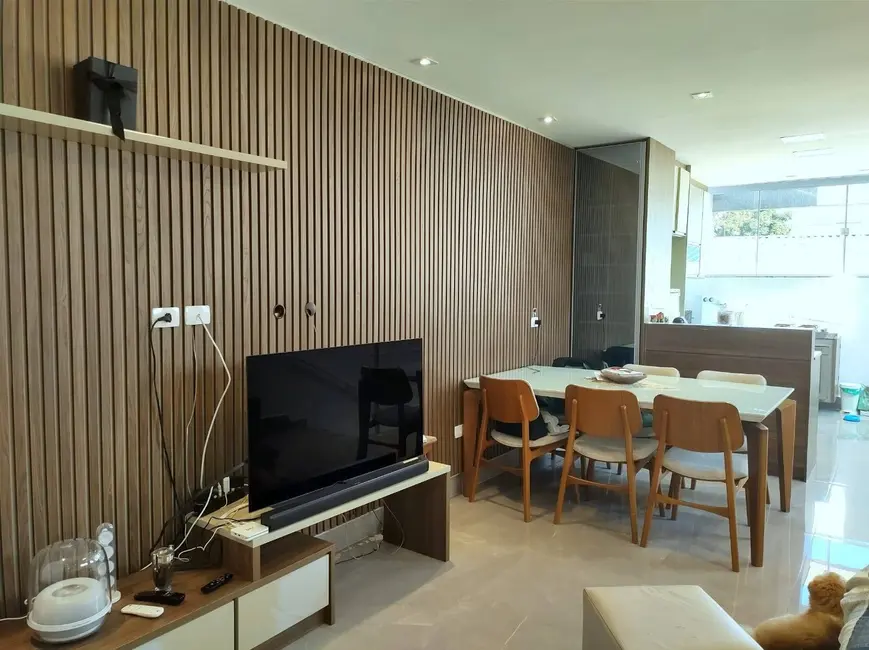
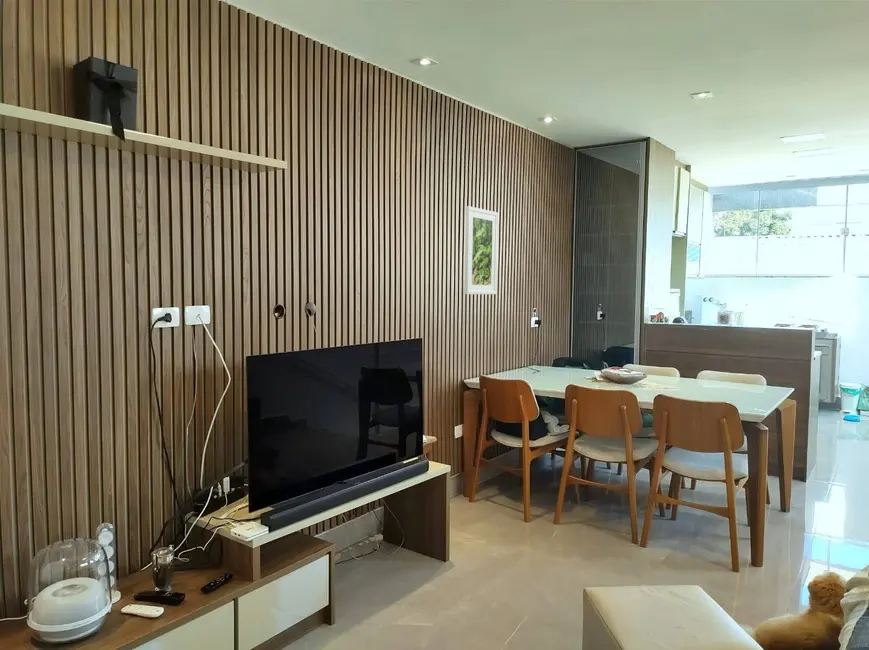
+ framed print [463,205,499,295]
